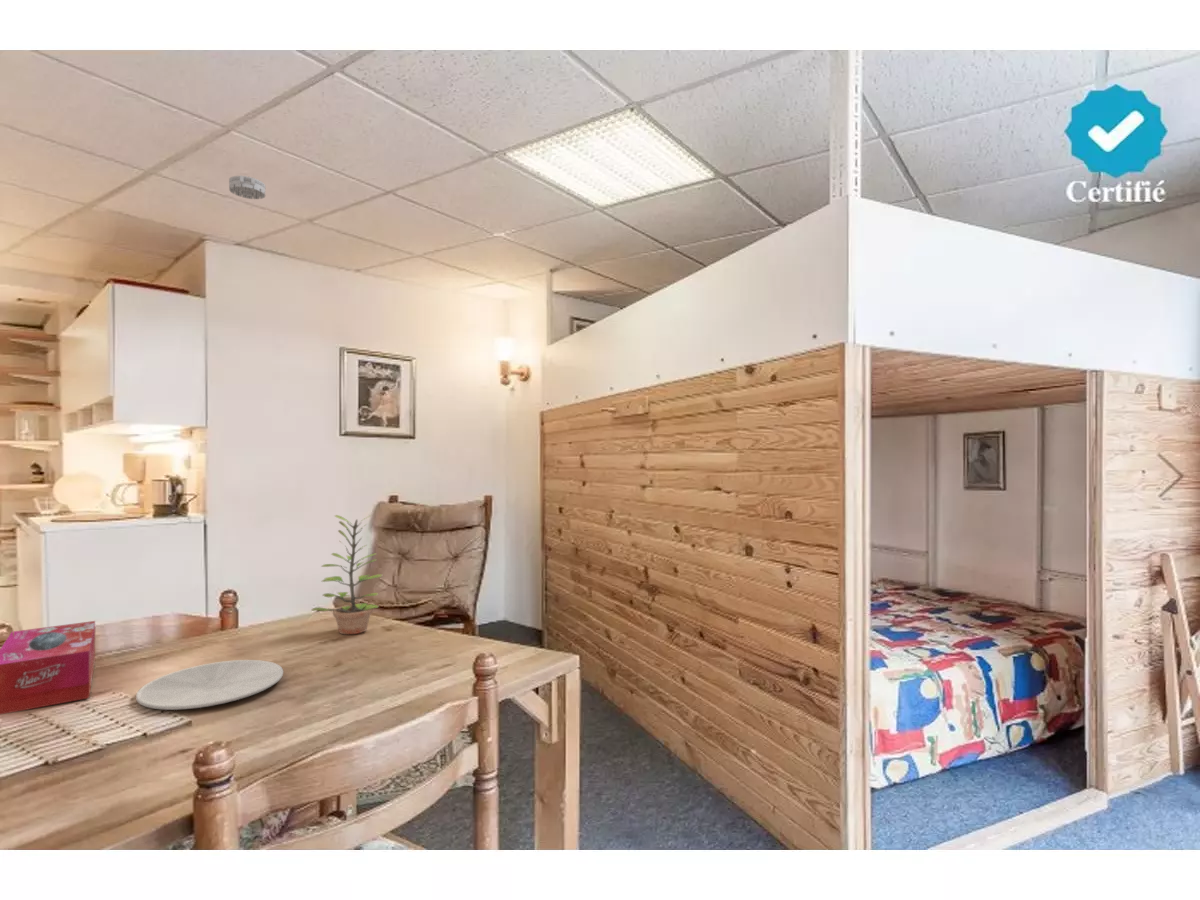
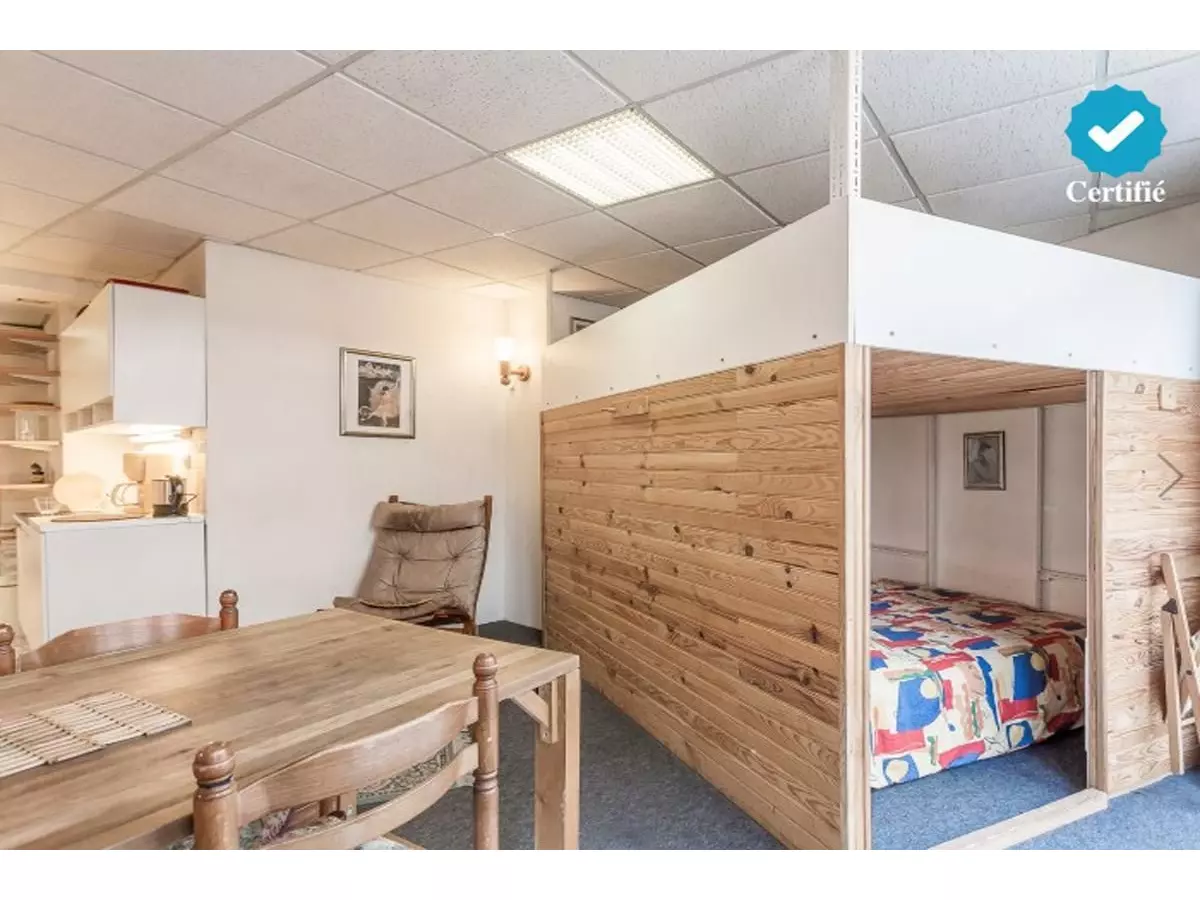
- plate [135,659,284,711]
- smoke detector [228,174,266,200]
- plant [310,514,383,635]
- tissue box [0,620,96,716]
